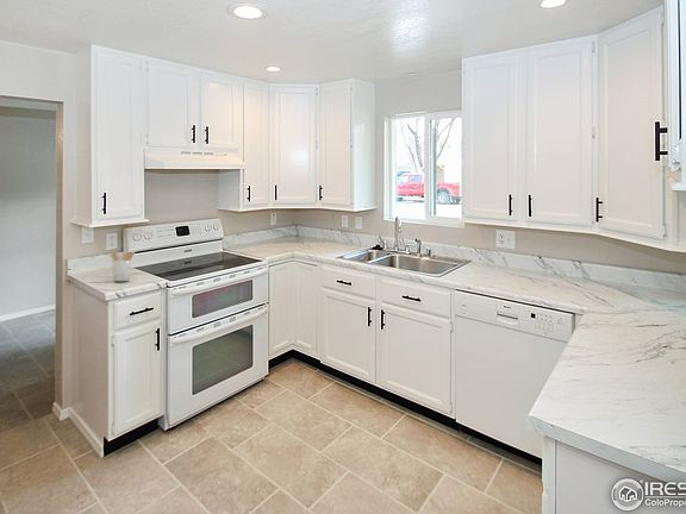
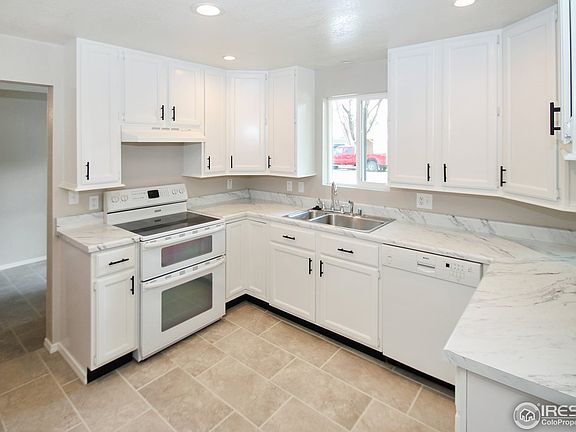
- utensil holder [110,250,136,282]
